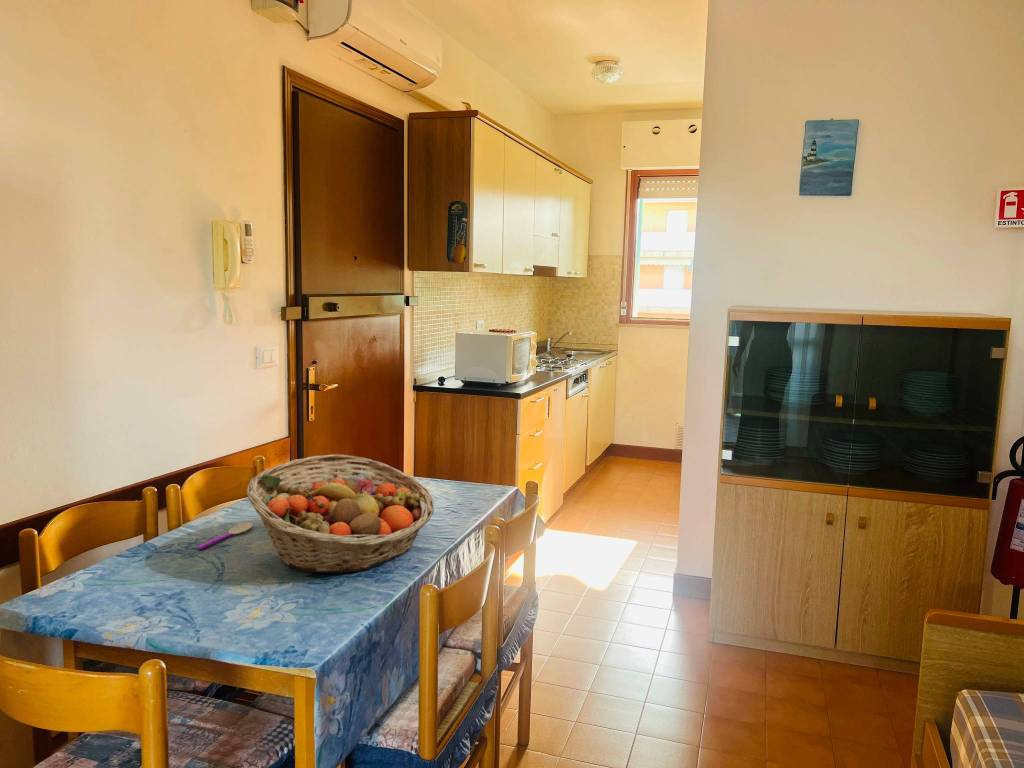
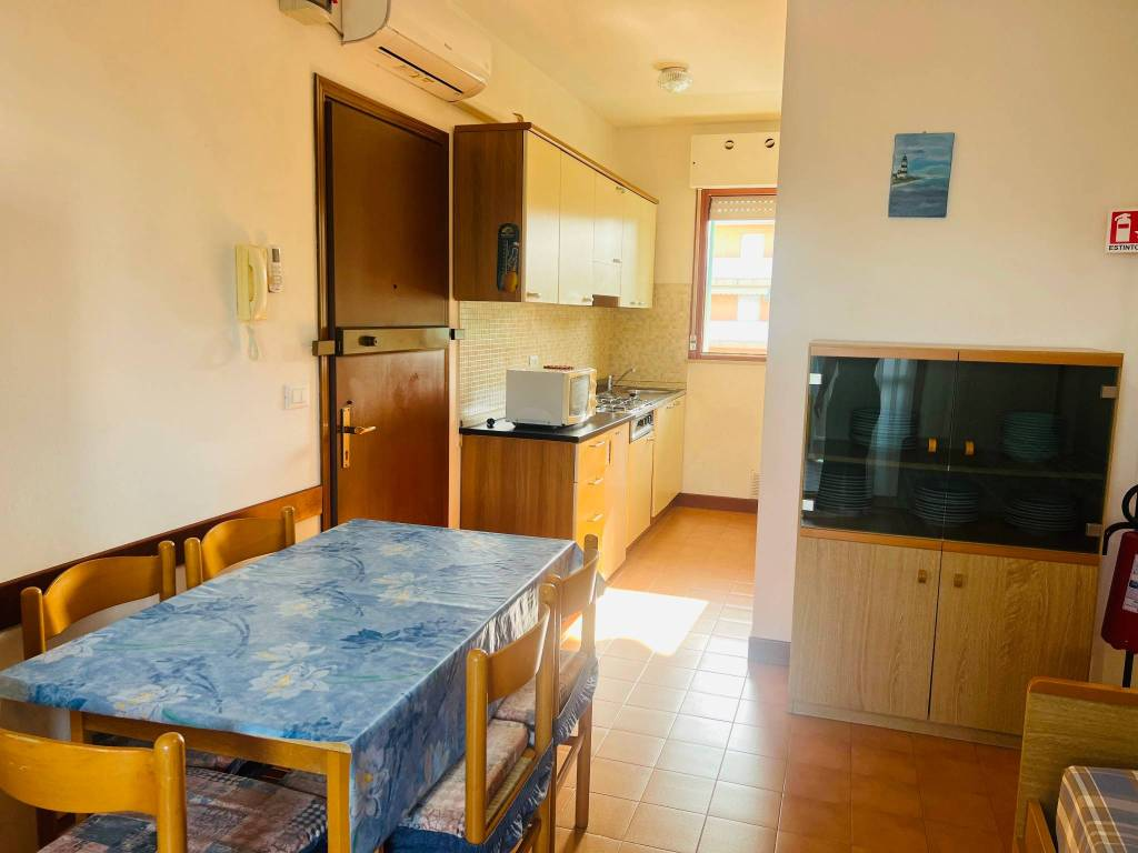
- fruit basket [245,454,435,574]
- spoon [197,522,254,550]
